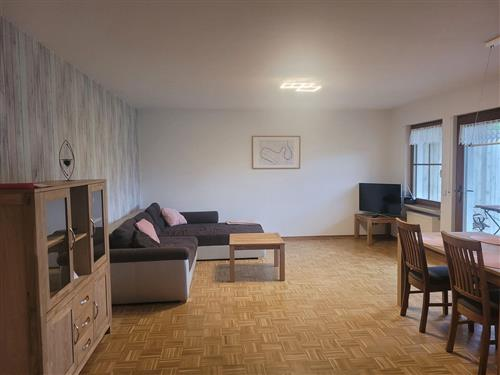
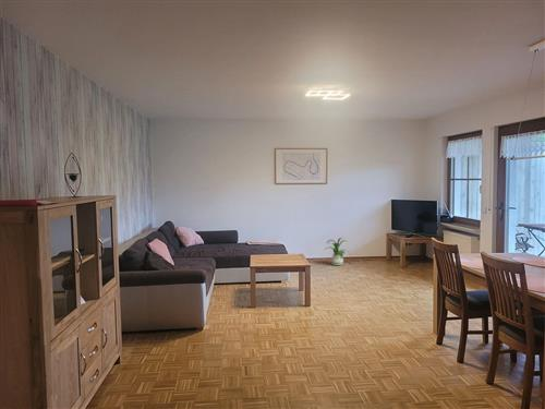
+ house plant [325,237,352,266]
